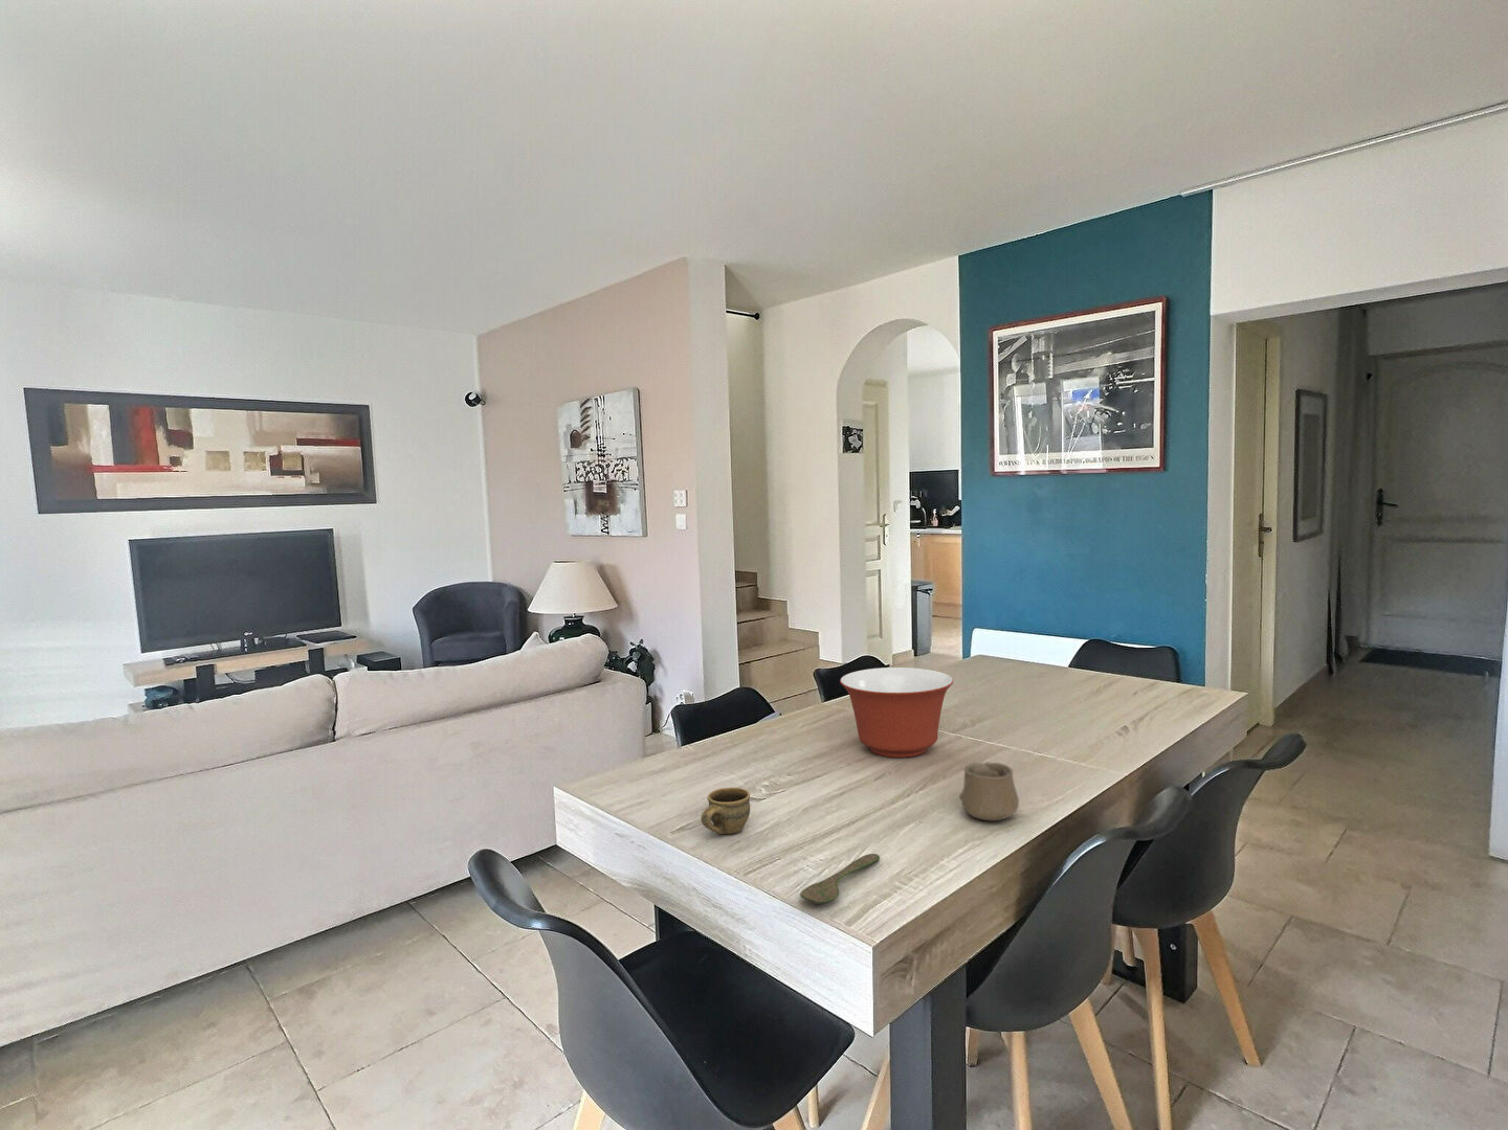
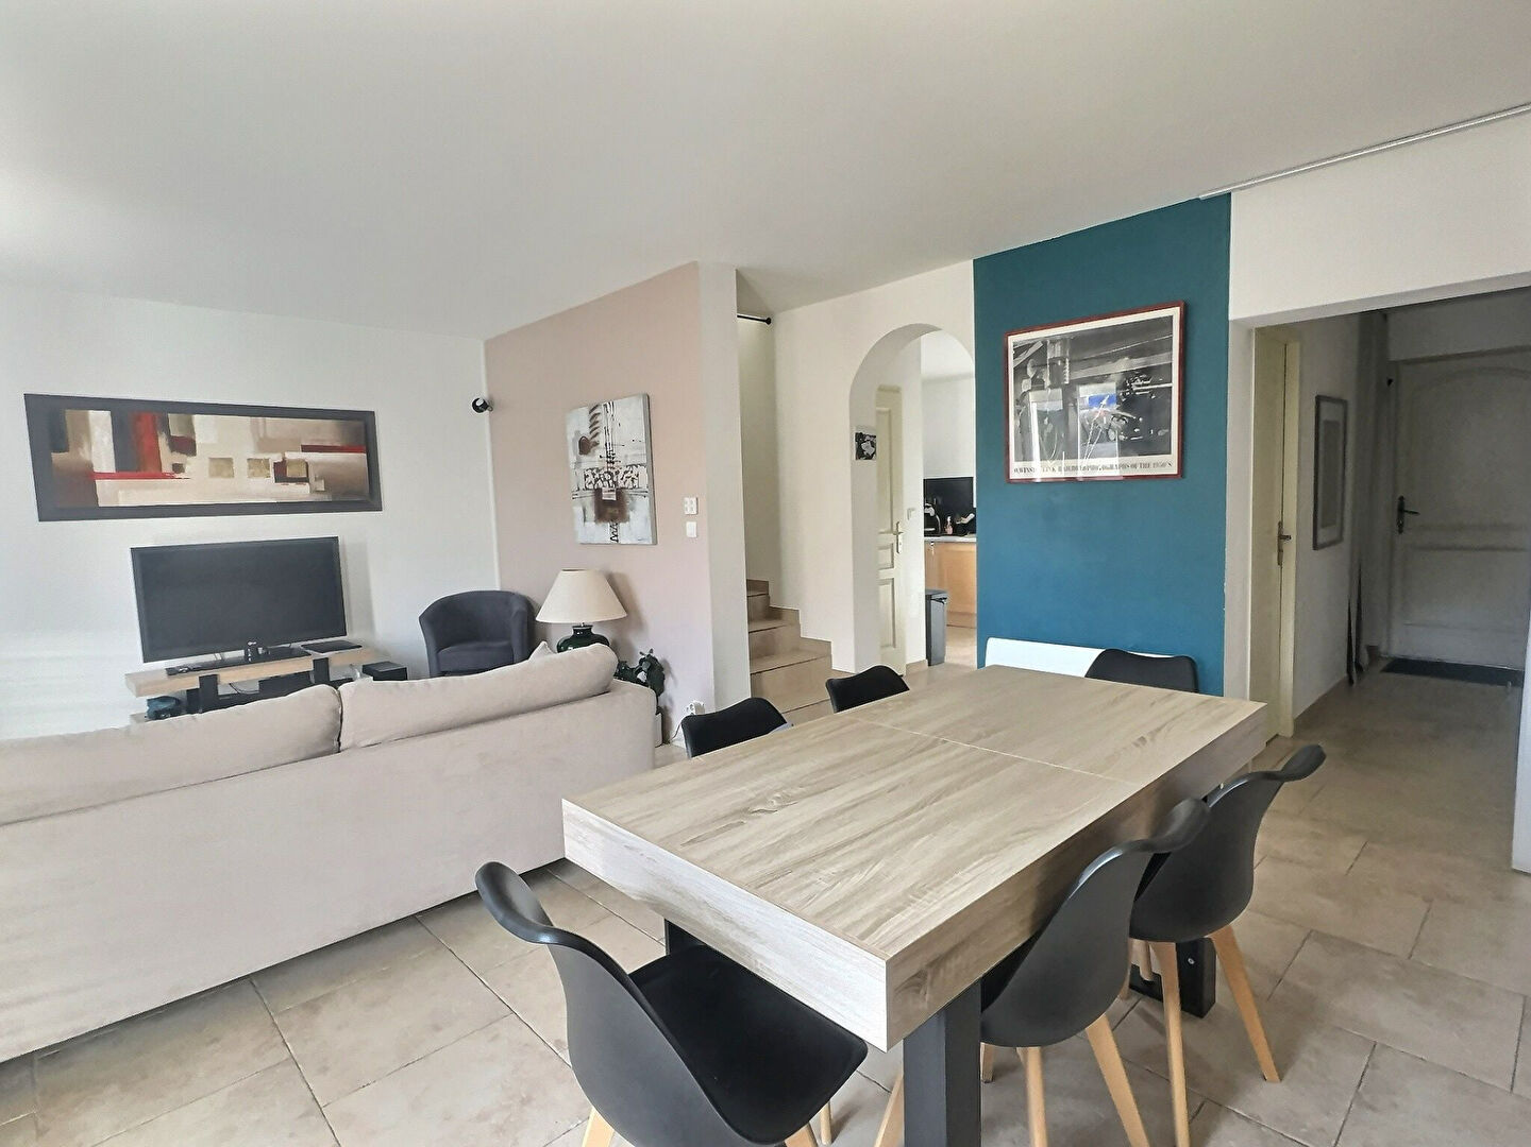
- spoon [799,852,881,904]
- cup [958,761,1020,821]
- mixing bowl [838,667,953,758]
- cup [699,787,750,834]
